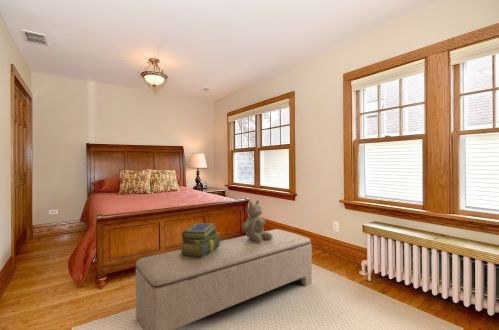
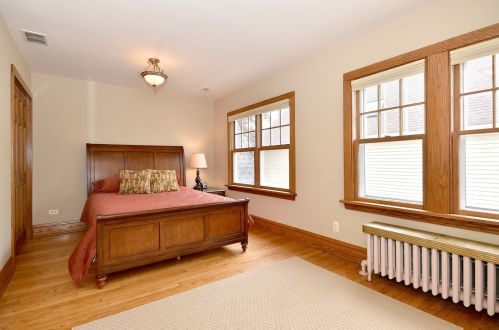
- bench [135,228,313,330]
- stack of books [179,222,221,258]
- teddy bear [241,199,273,243]
